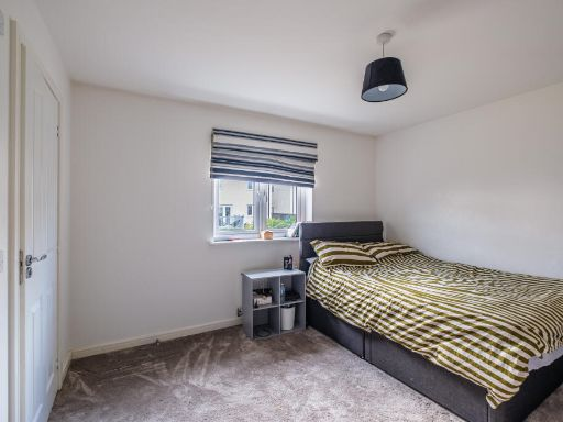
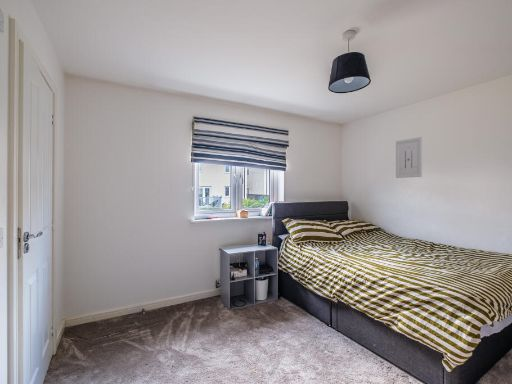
+ wall art [395,136,423,179]
